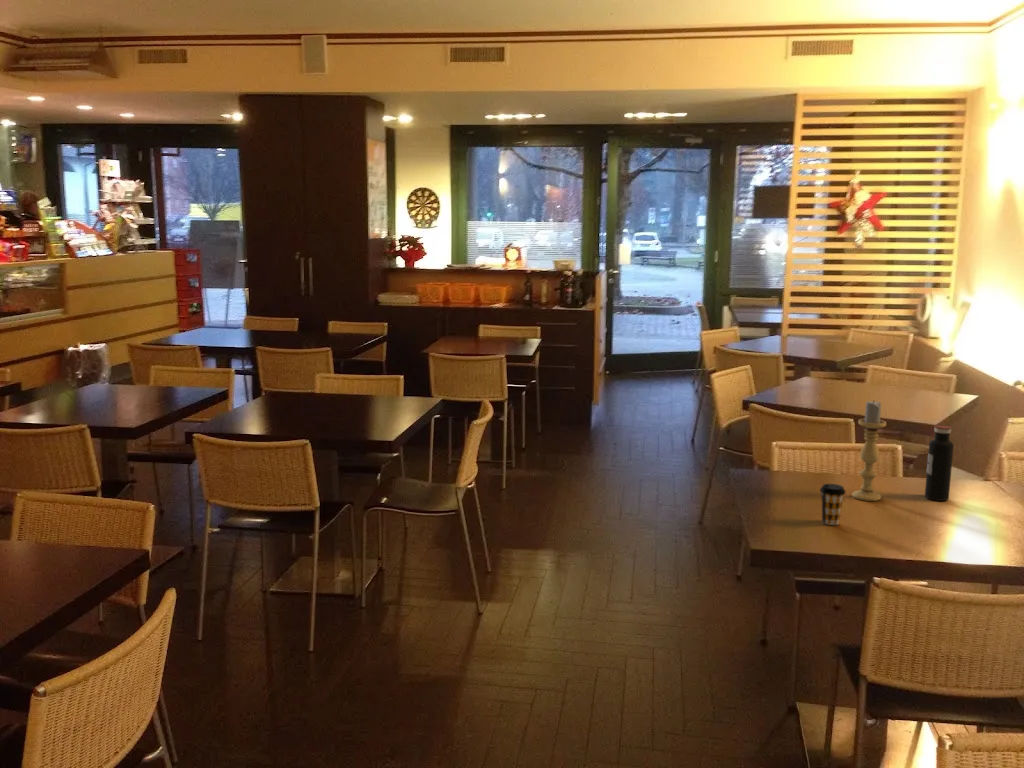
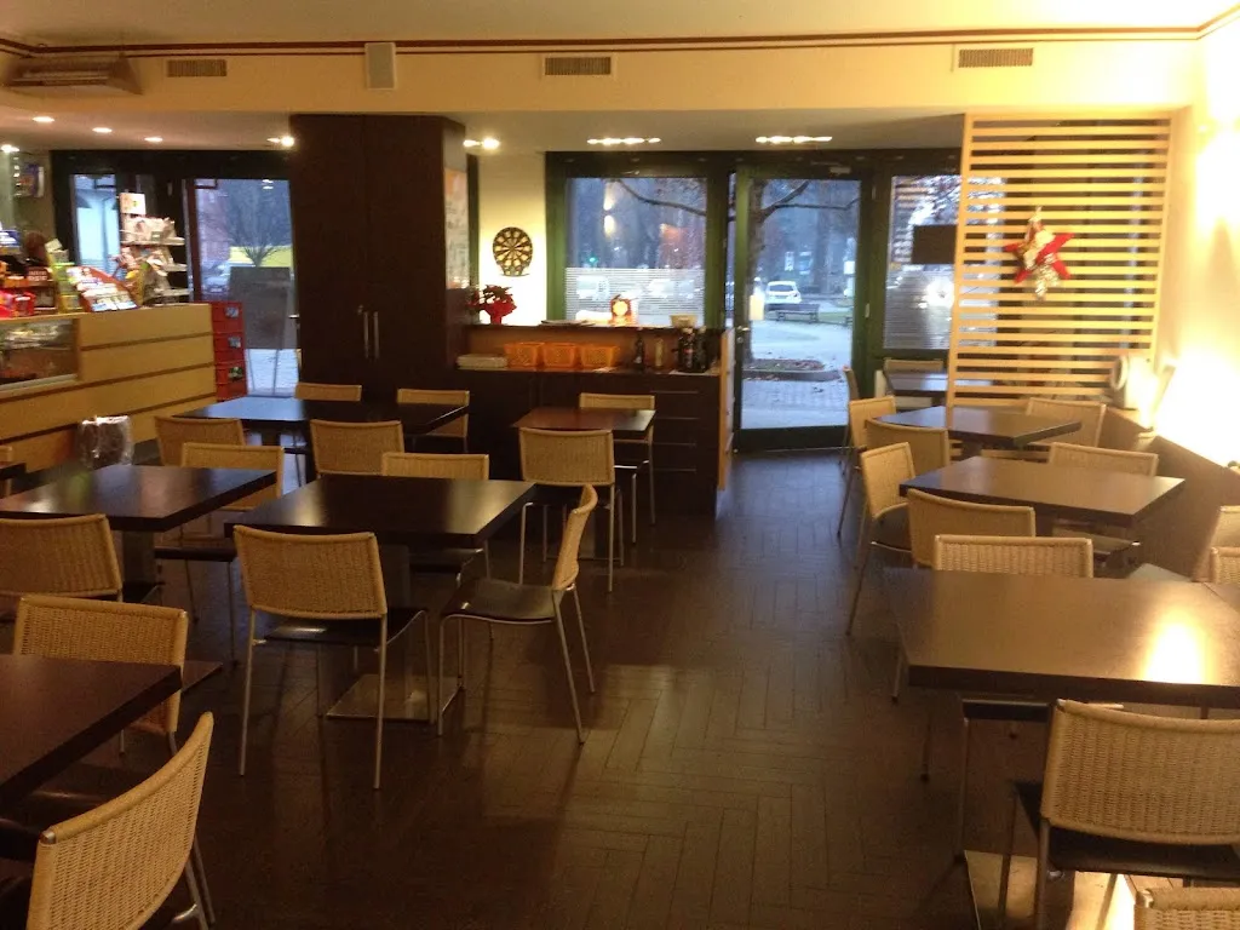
- water bottle [924,424,955,502]
- coffee cup [819,483,847,526]
- candle holder [851,400,887,502]
